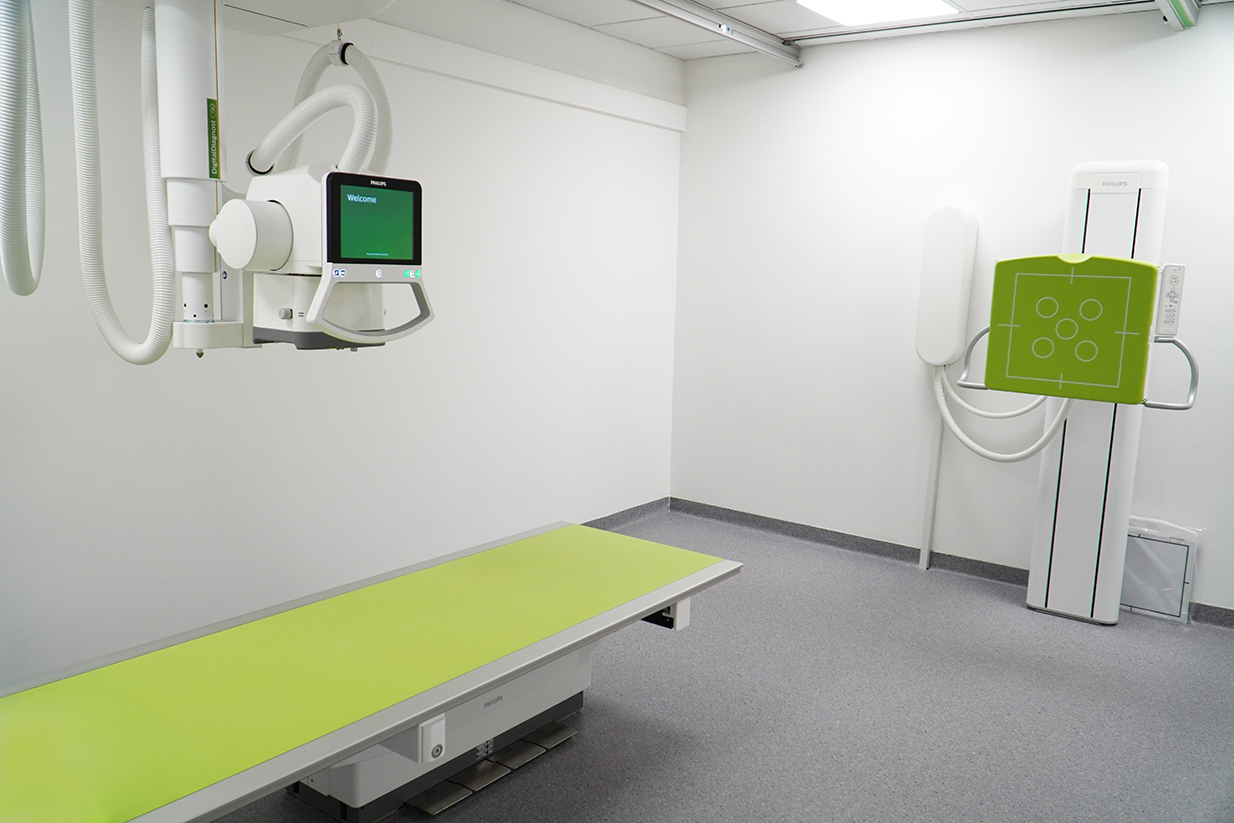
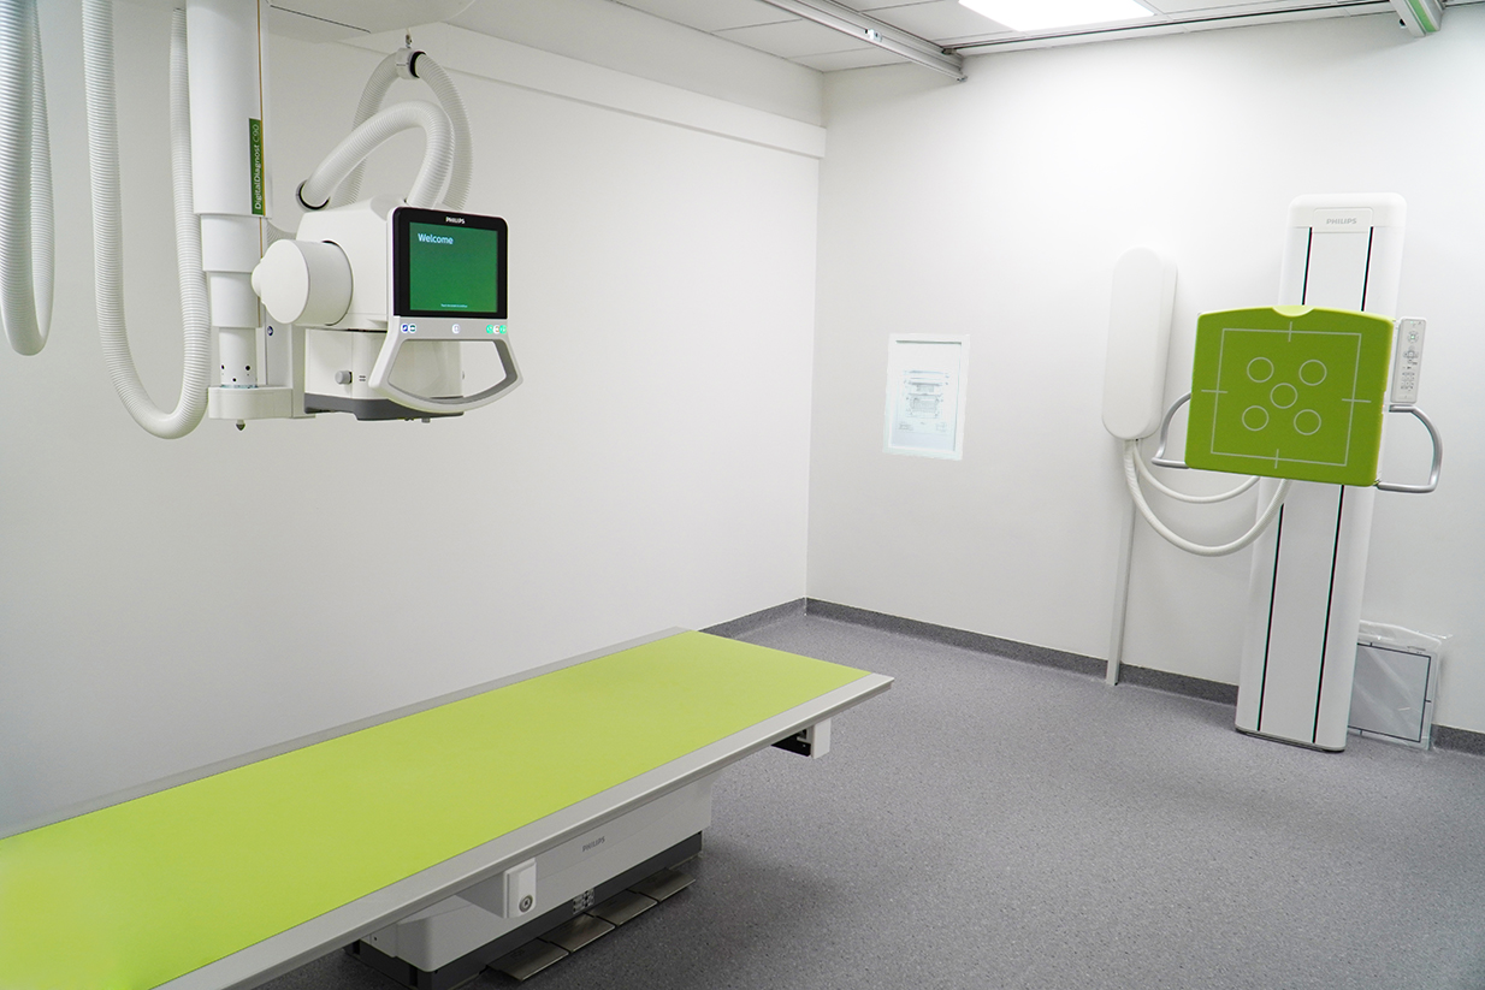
+ wall art [882,332,971,462]
